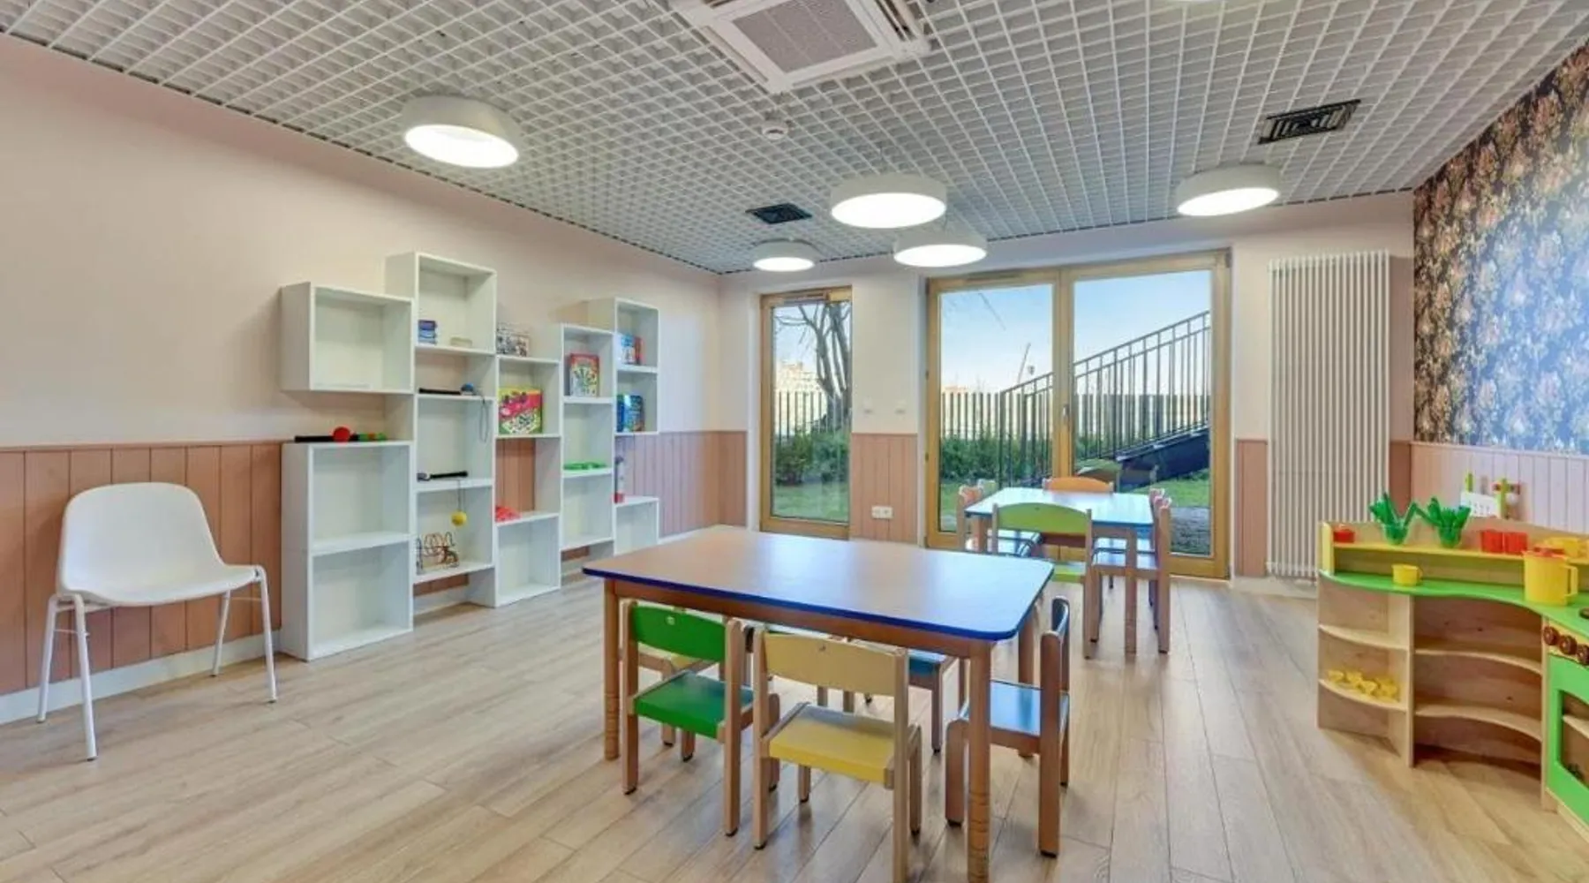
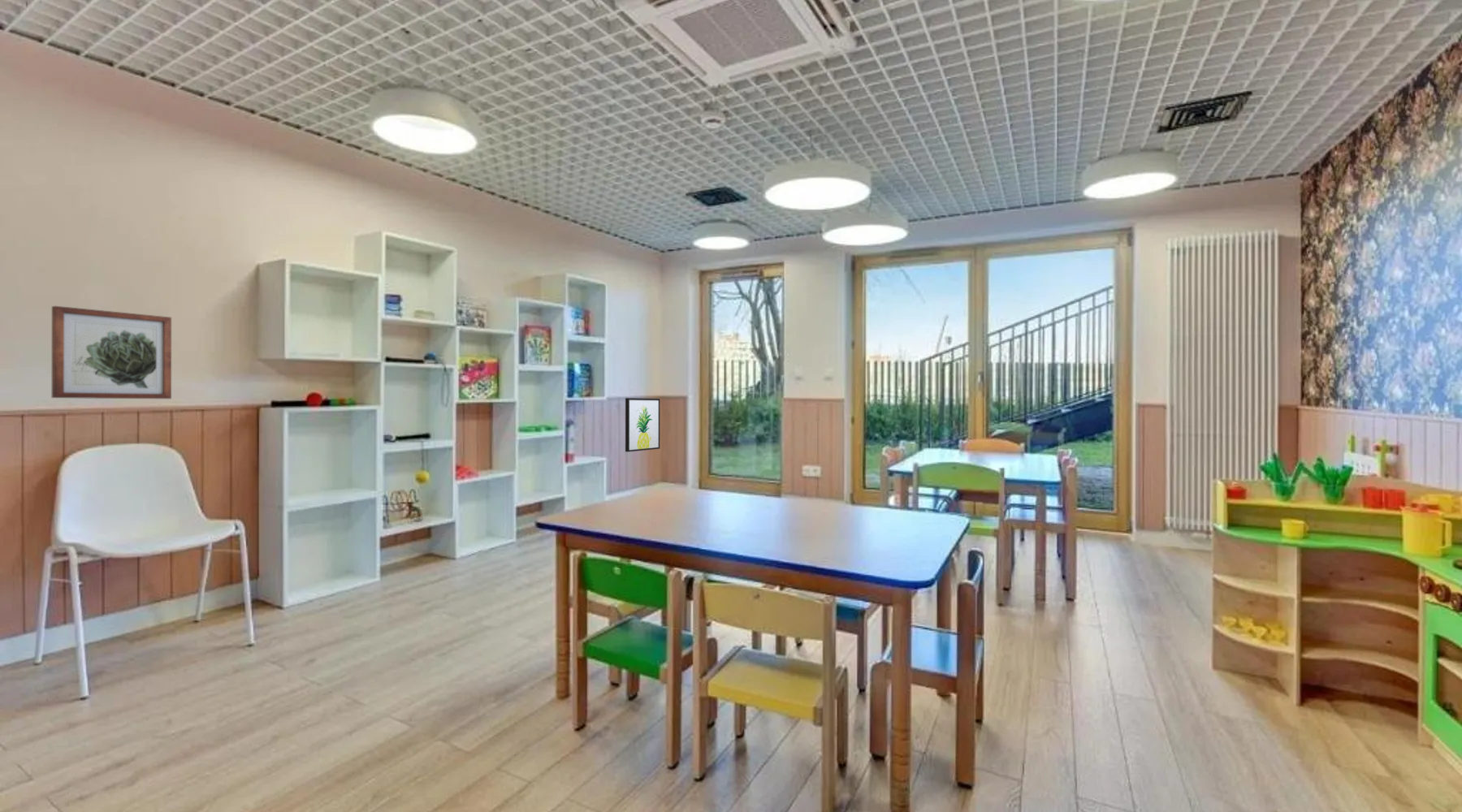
+ wall art [625,397,661,452]
+ wall art [51,305,172,400]
